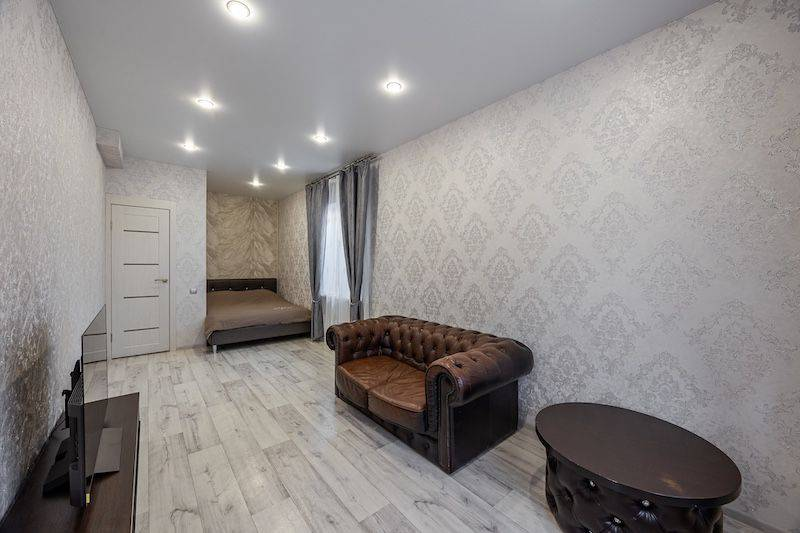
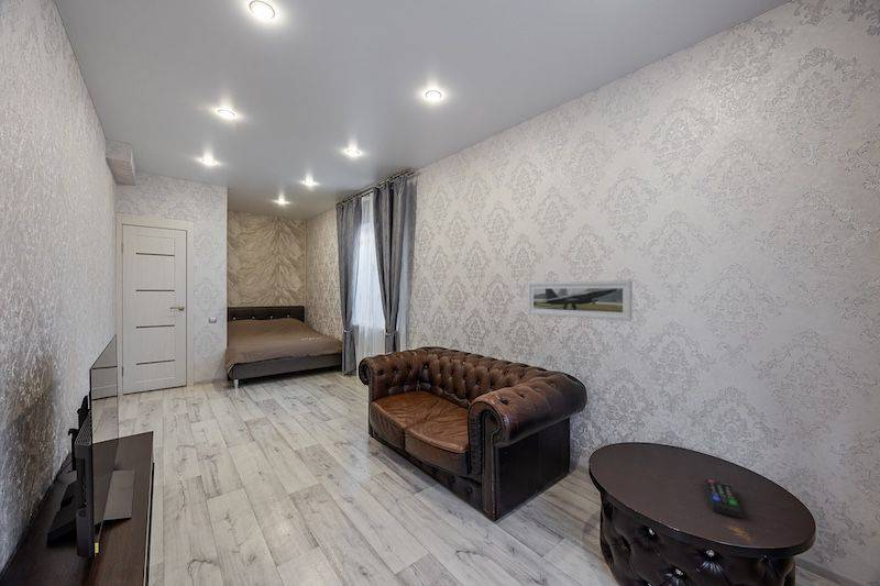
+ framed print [527,279,634,322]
+ remote control [704,478,743,519]
